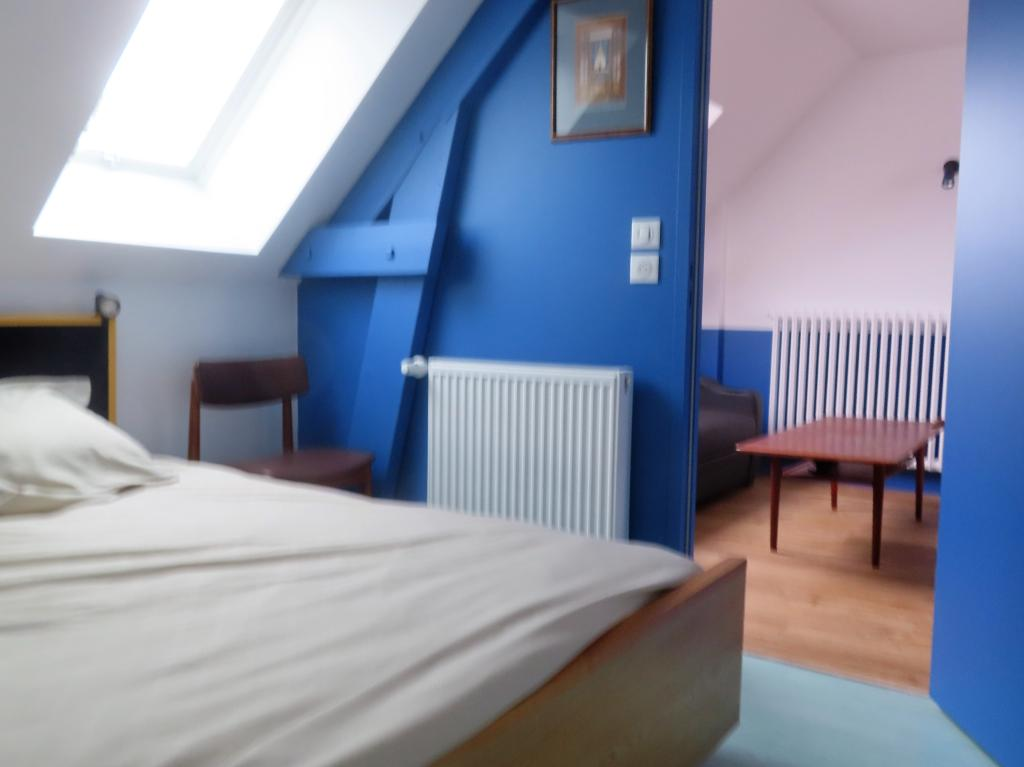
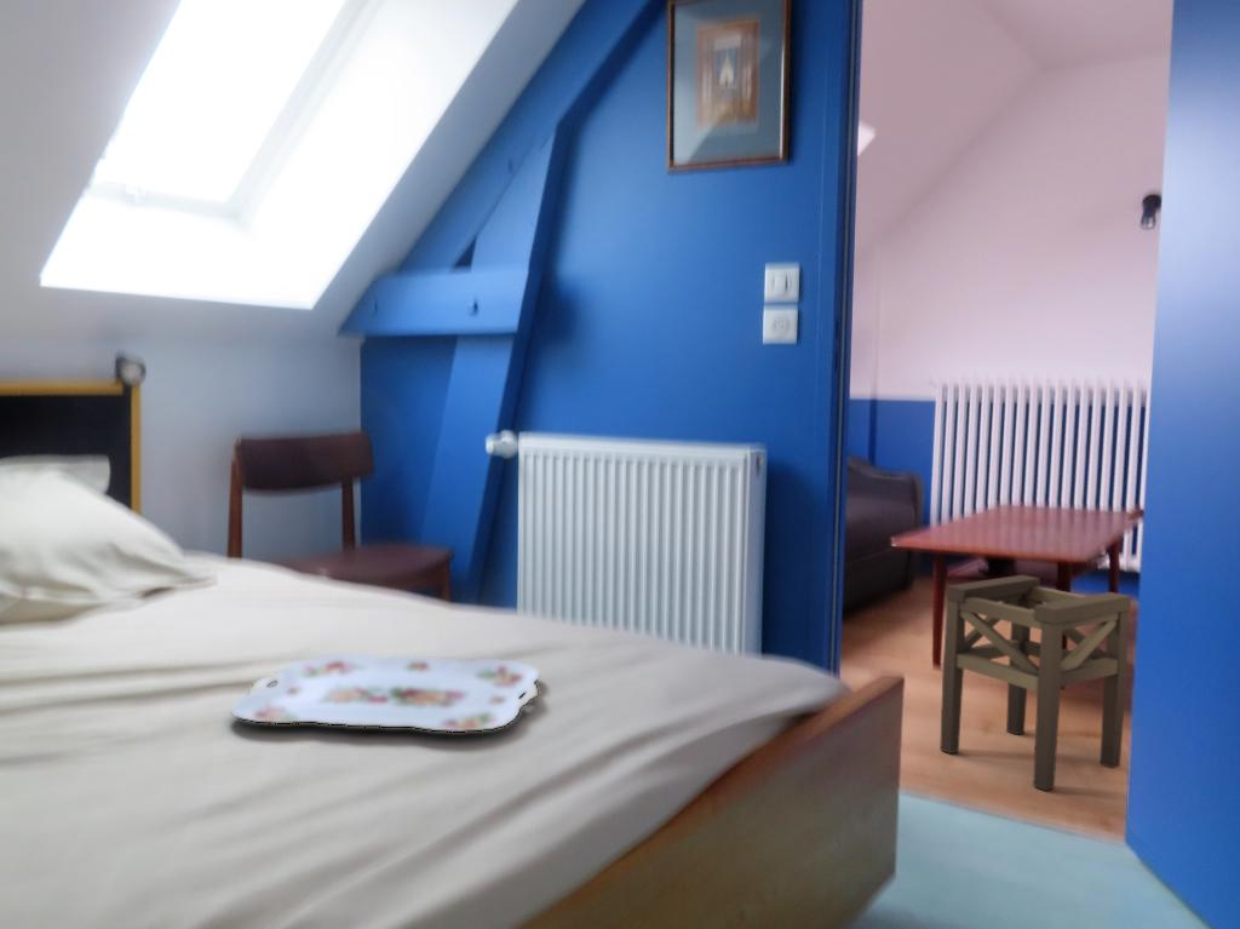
+ serving tray [230,652,540,733]
+ stool [938,574,1132,792]
